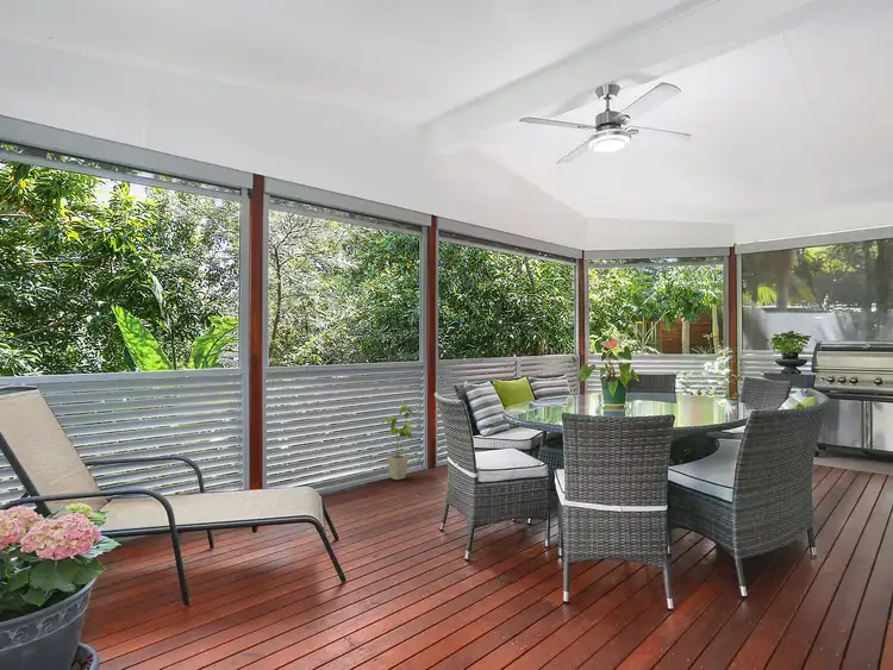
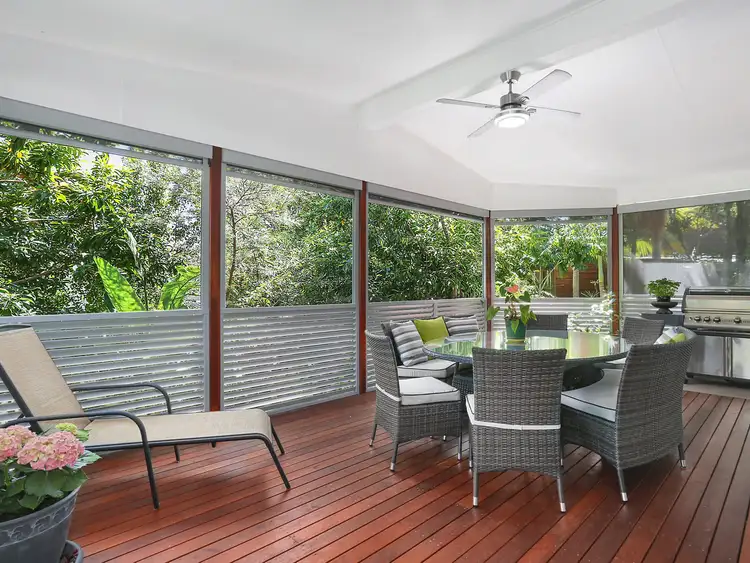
- house plant [381,403,423,481]
